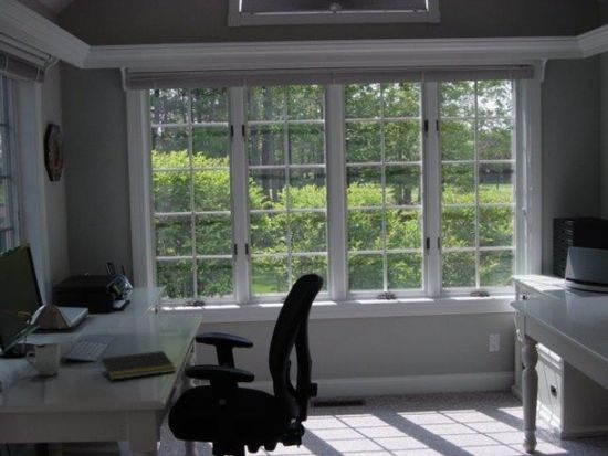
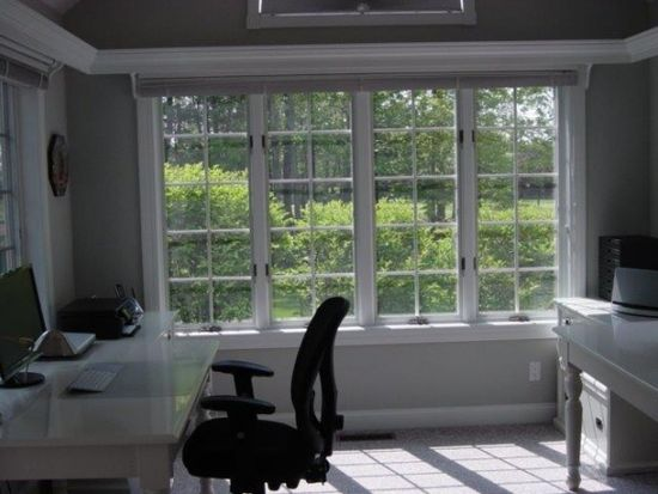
- cup [25,342,61,377]
- notepad [98,350,177,381]
